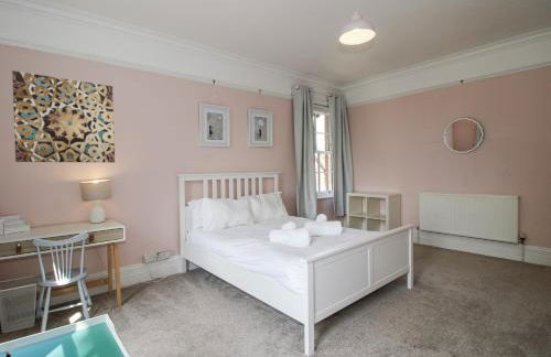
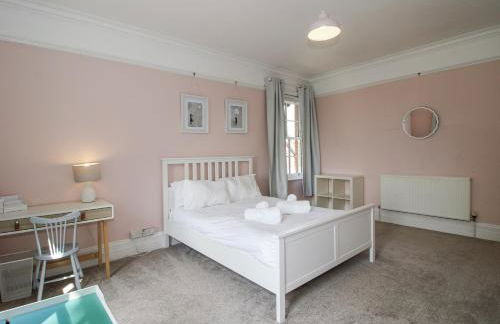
- wall art [11,69,116,164]
